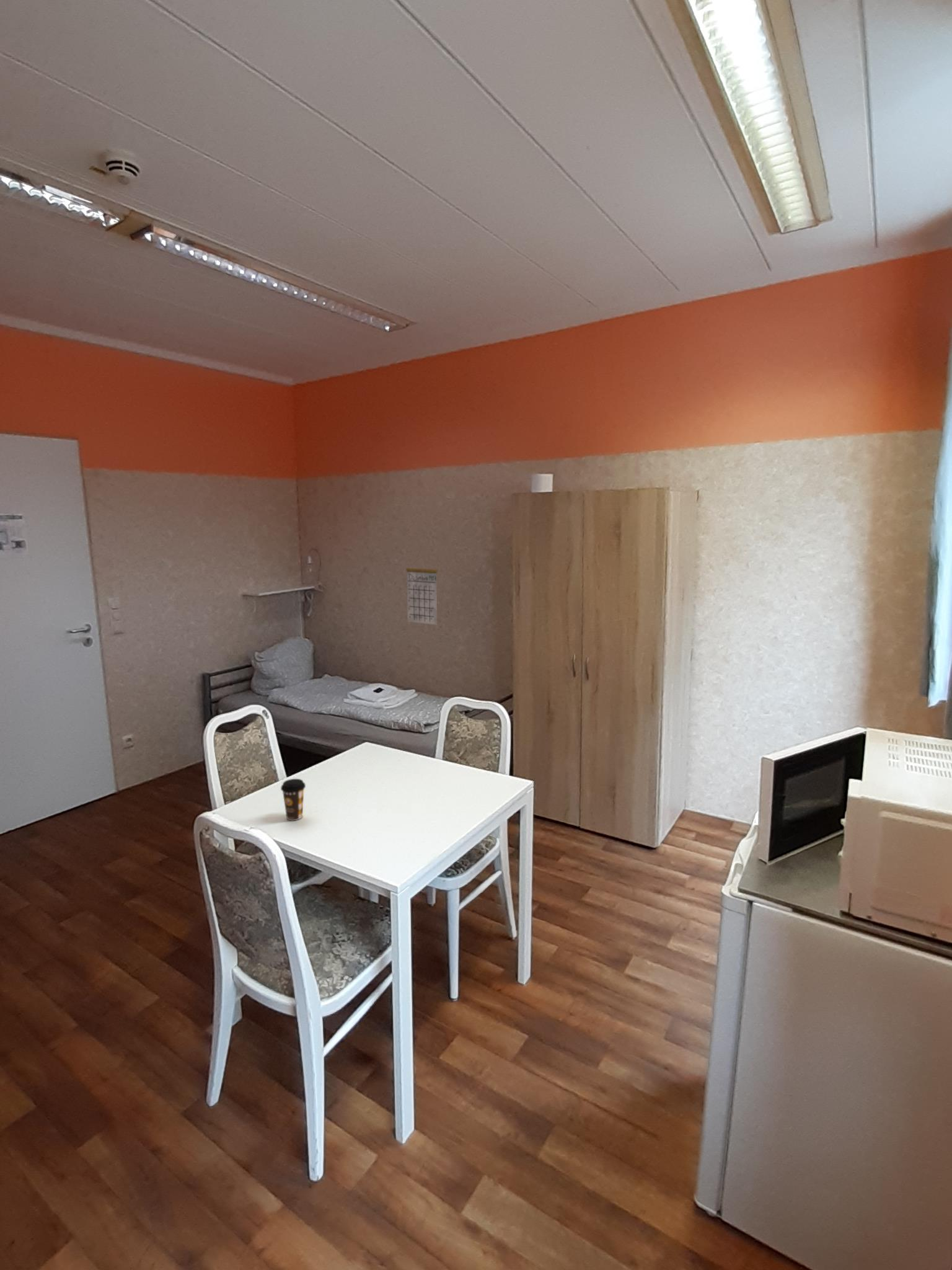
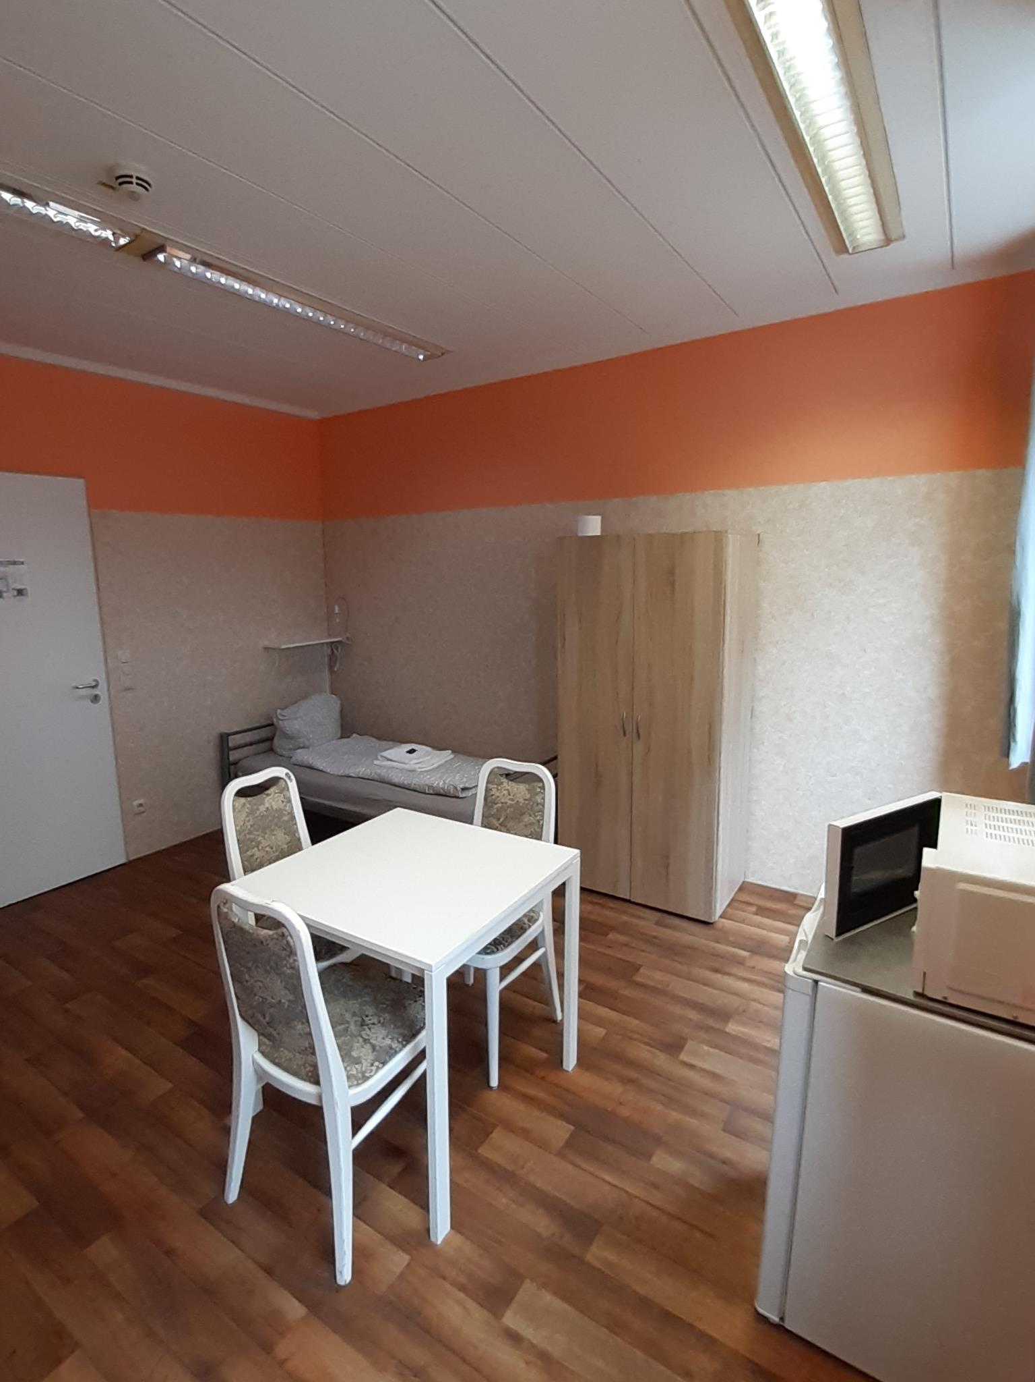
- coffee cup [280,778,306,821]
- calendar [405,555,438,626]
